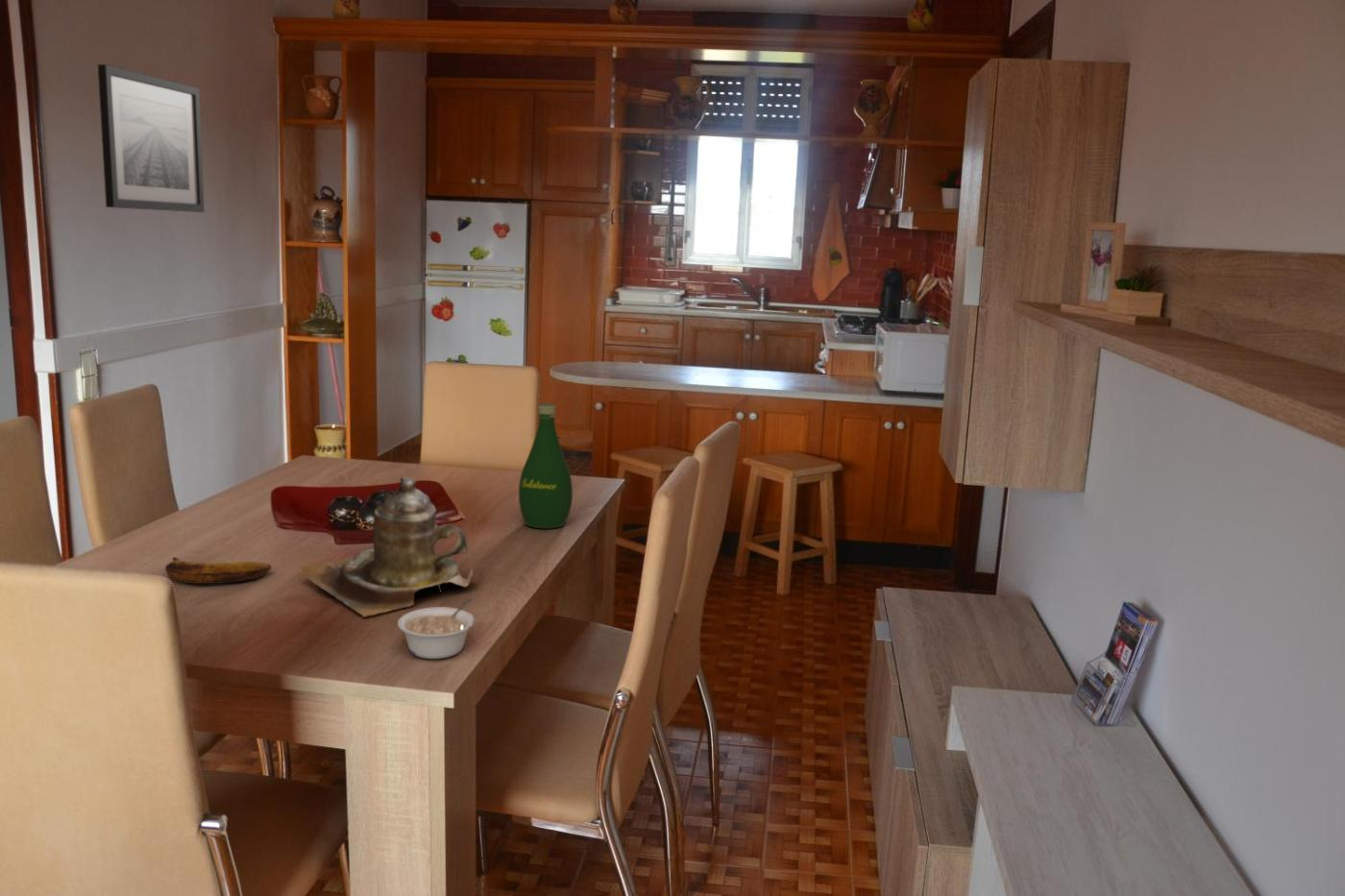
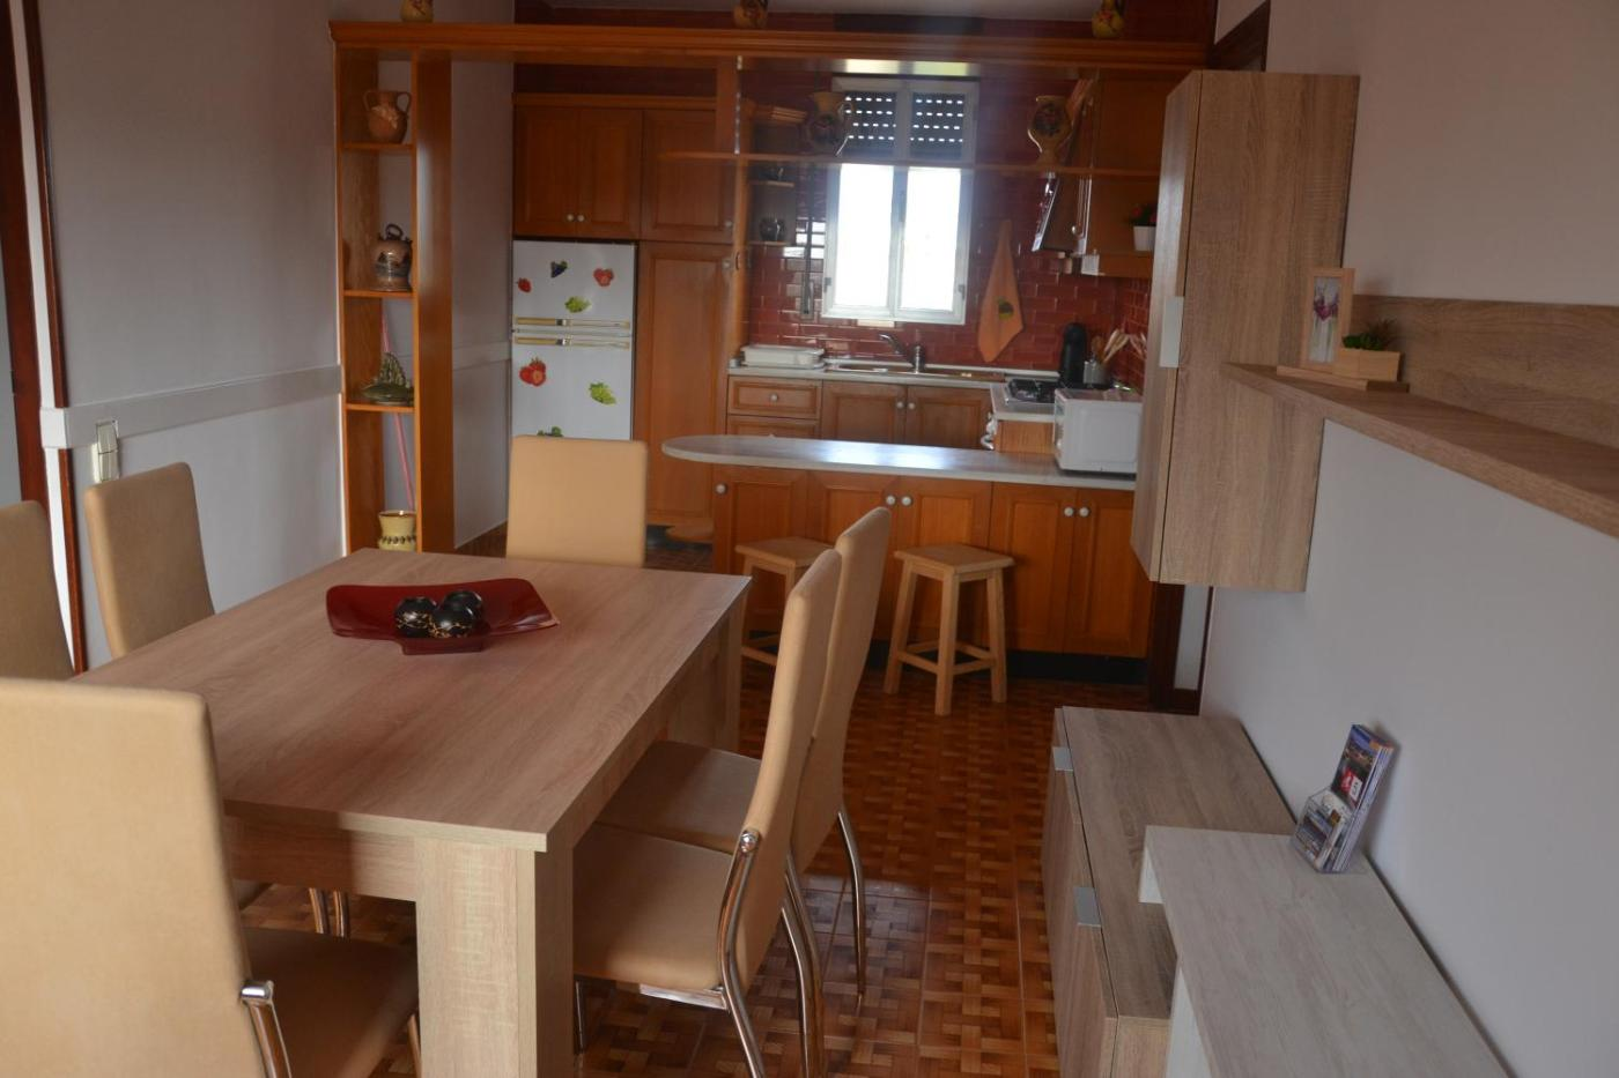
- wall art [97,63,206,213]
- teapot [299,476,477,618]
- bottle [518,402,574,529]
- banana [164,556,273,585]
- legume [397,597,476,660]
